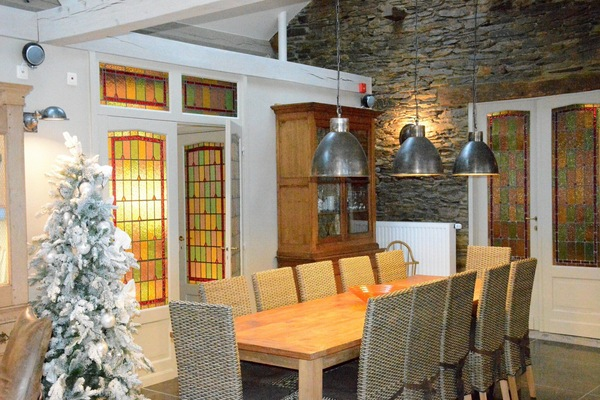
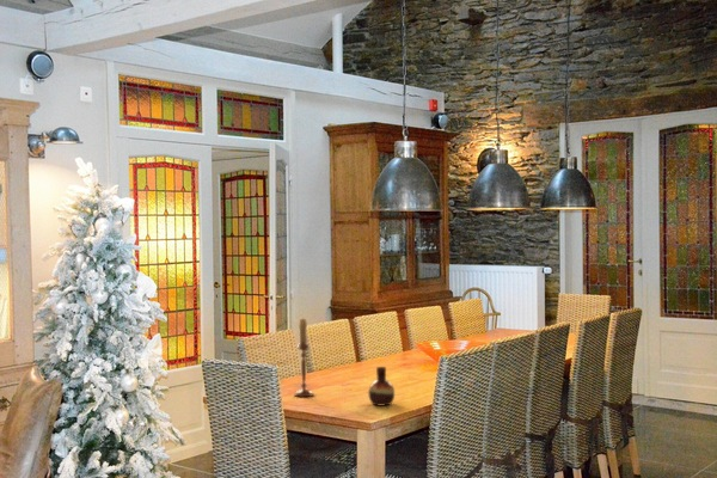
+ vase [367,366,396,406]
+ candlestick [293,315,315,398]
